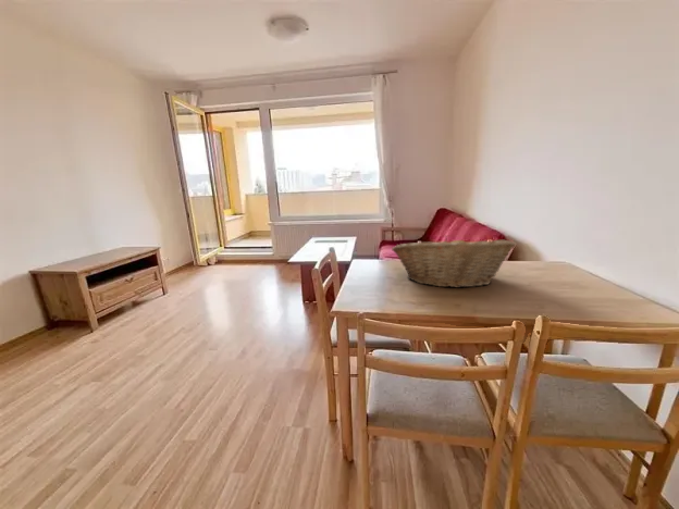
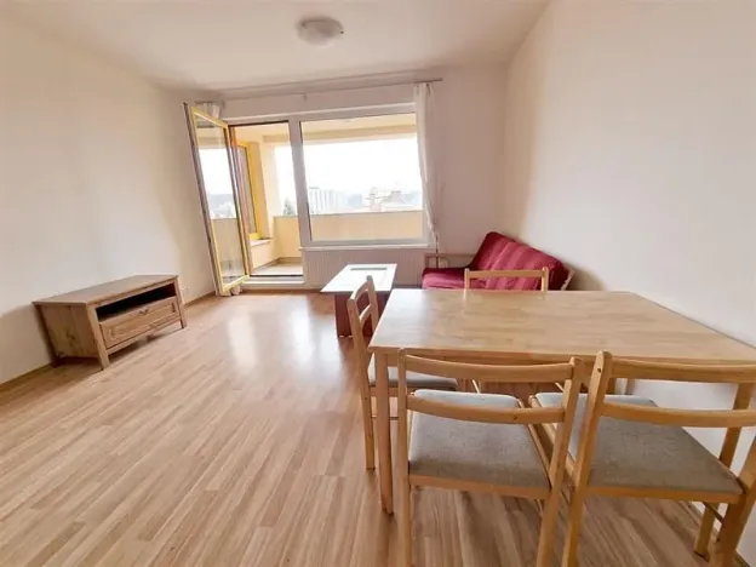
- fruit basket [391,235,517,289]
